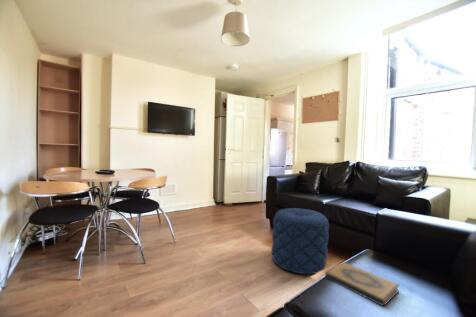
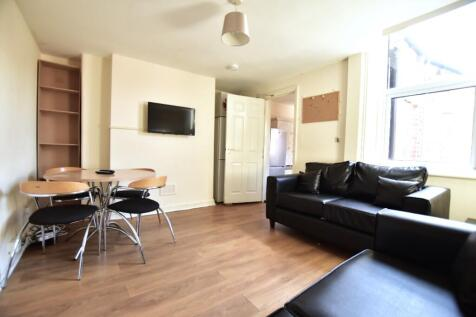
- hardback book [324,261,401,308]
- pouf [270,207,330,275]
